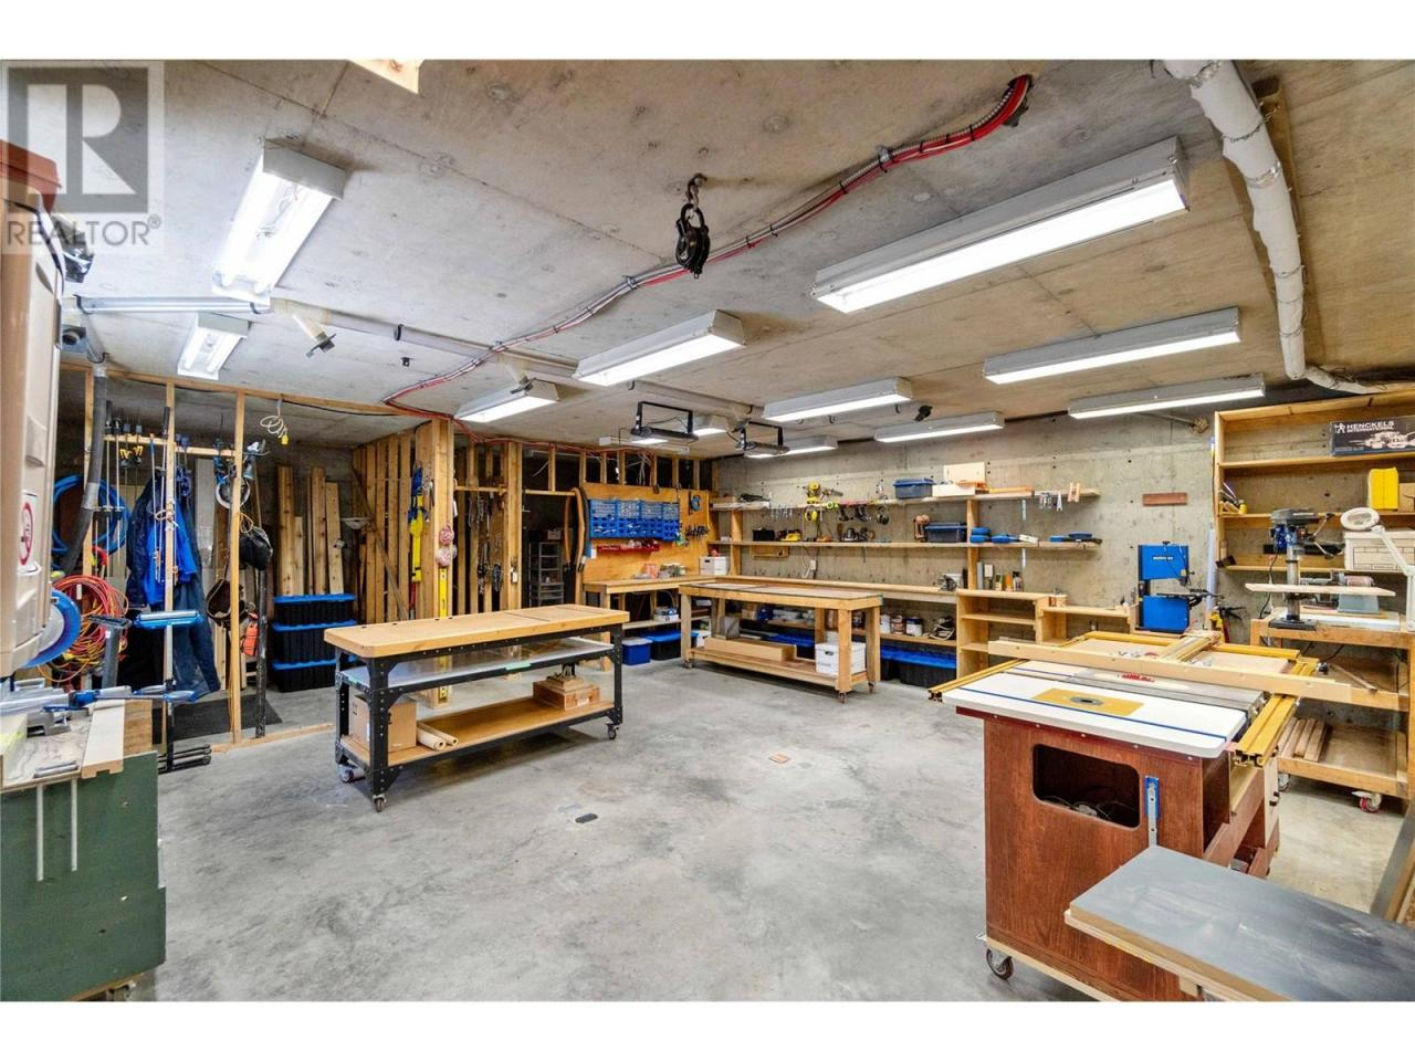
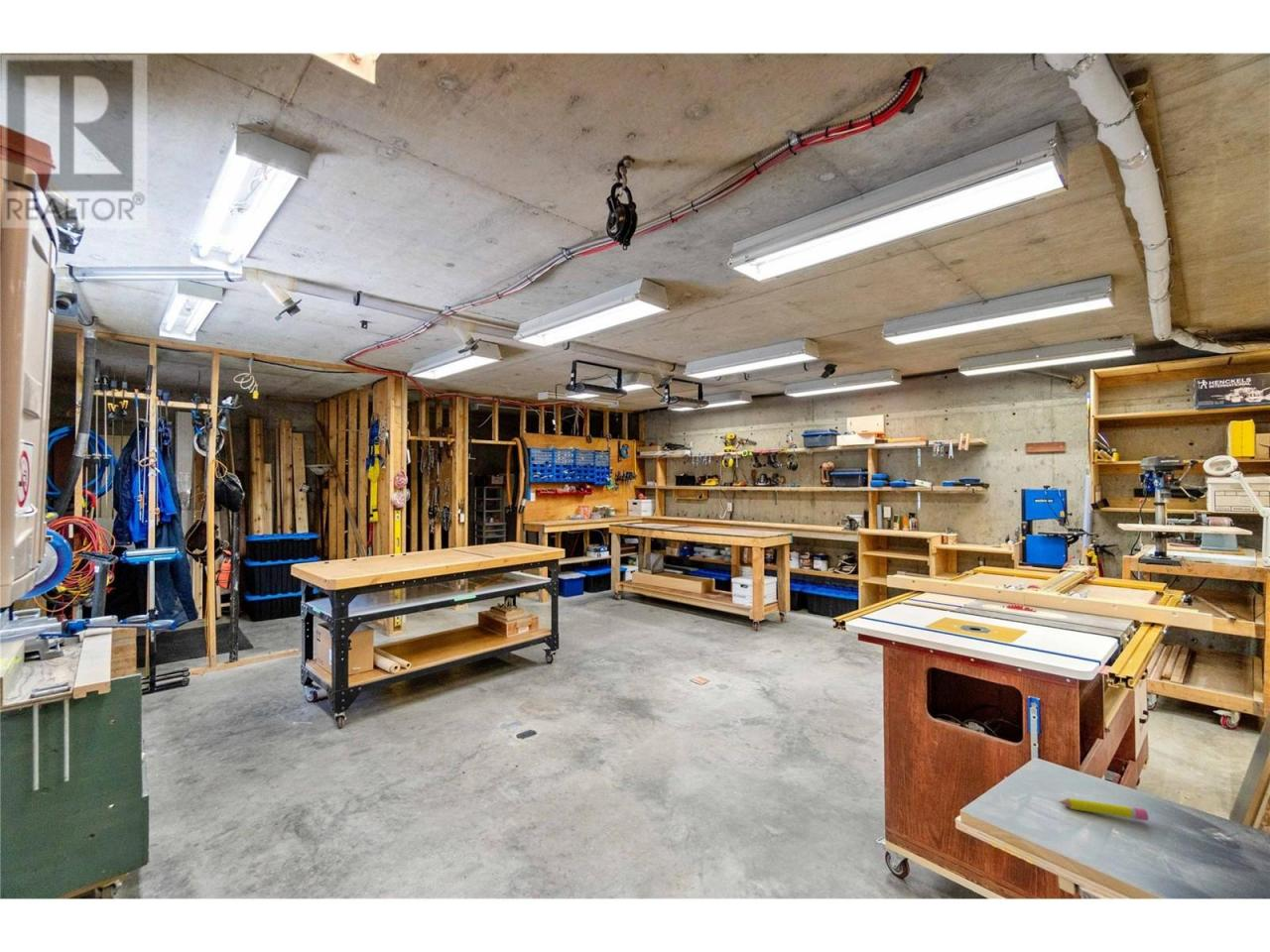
+ pencil [1057,797,1150,822]
